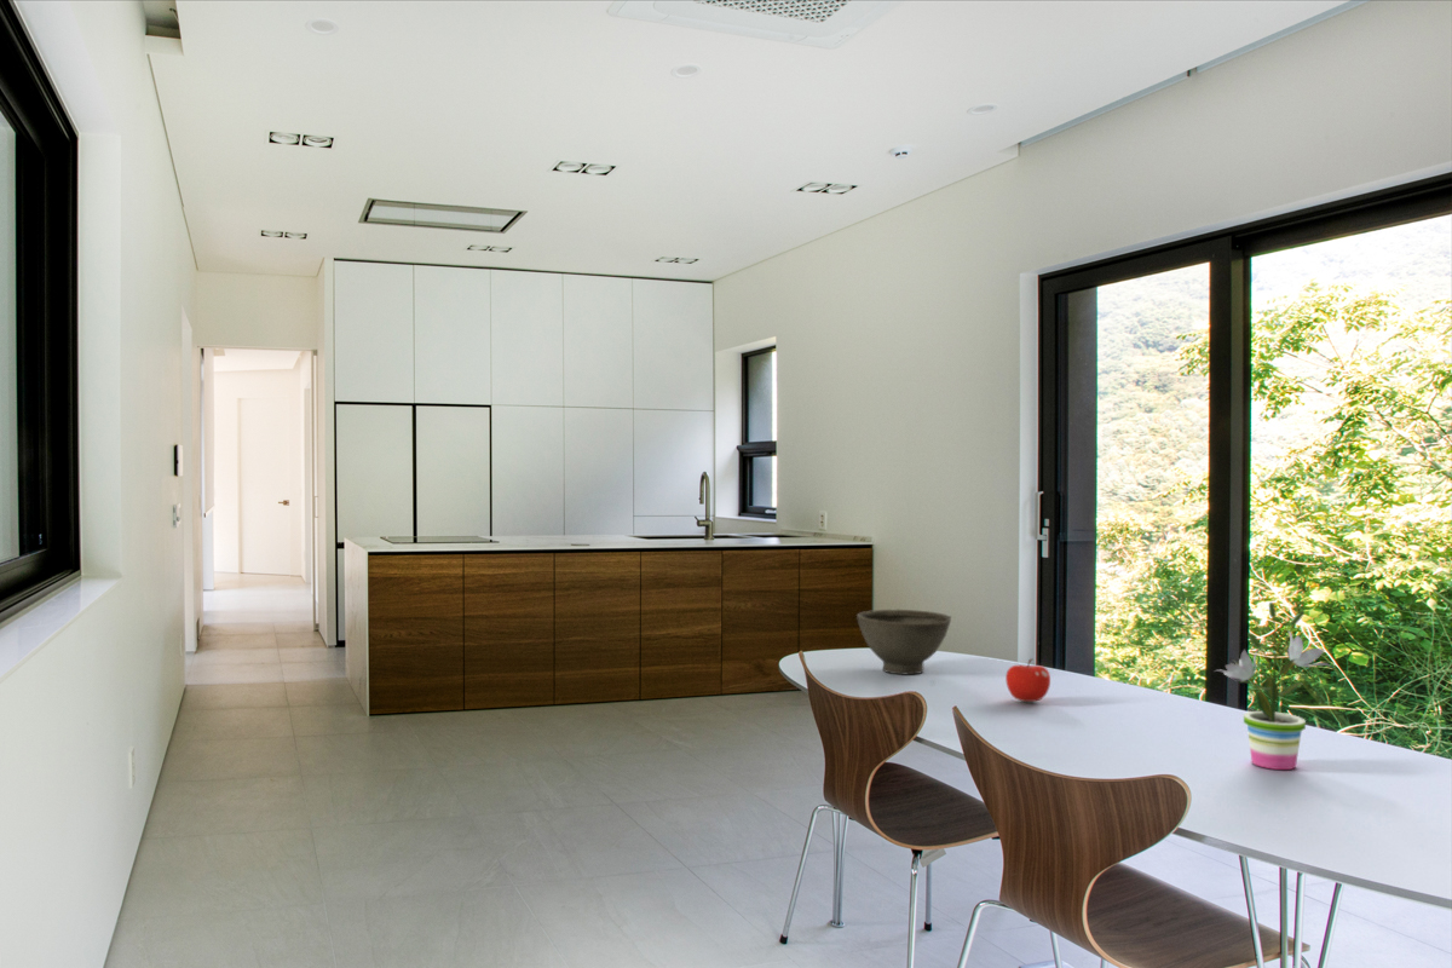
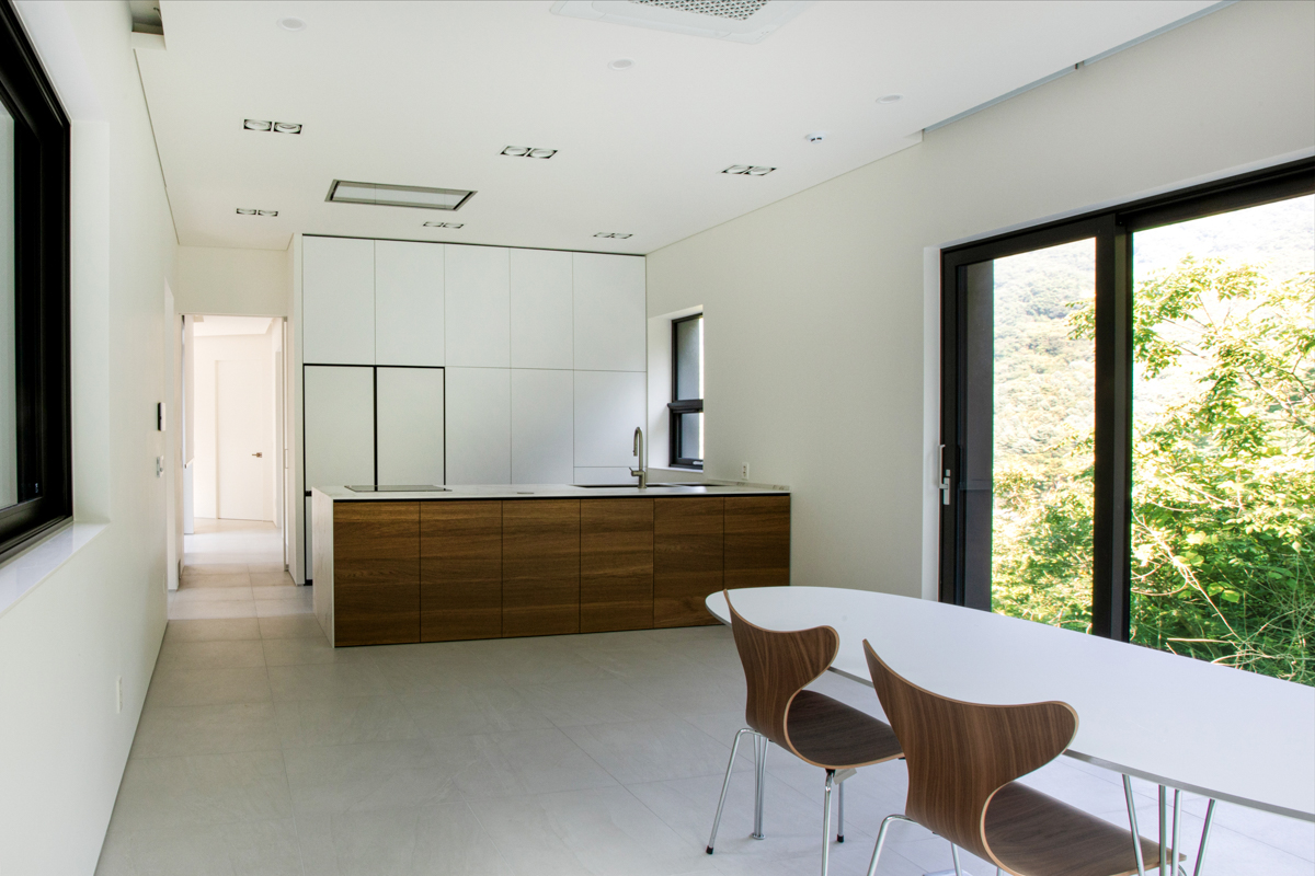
- potted plant [1212,601,1332,771]
- fruit [1004,657,1051,703]
- bowl [855,609,952,675]
